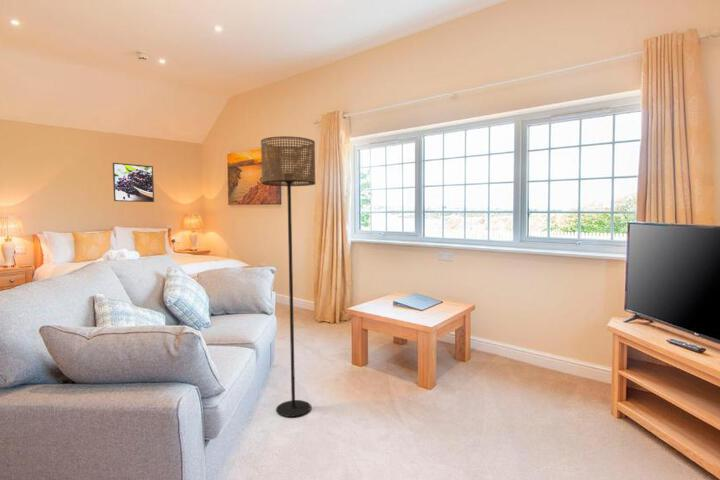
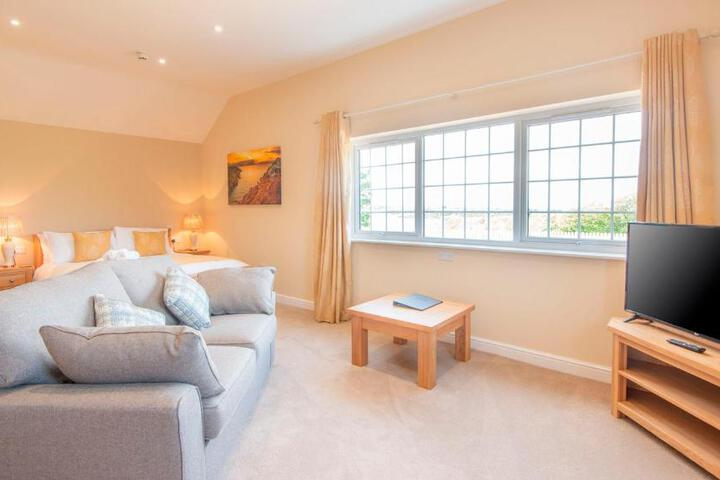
- floor lamp [260,135,317,418]
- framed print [112,162,155,203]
